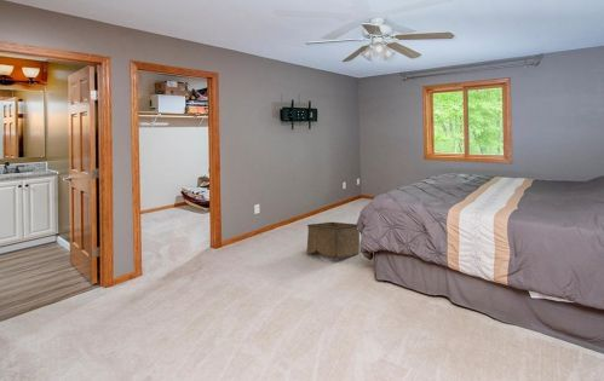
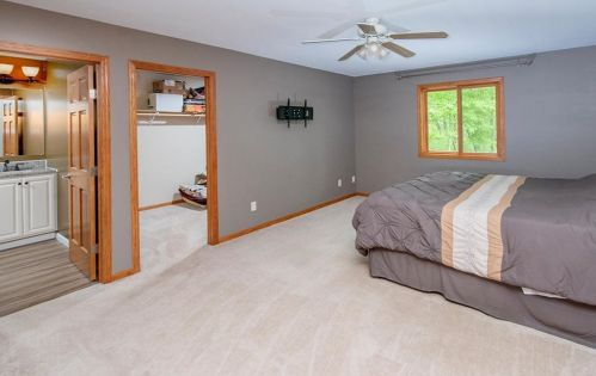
- storage bin [305,221,361,260]
